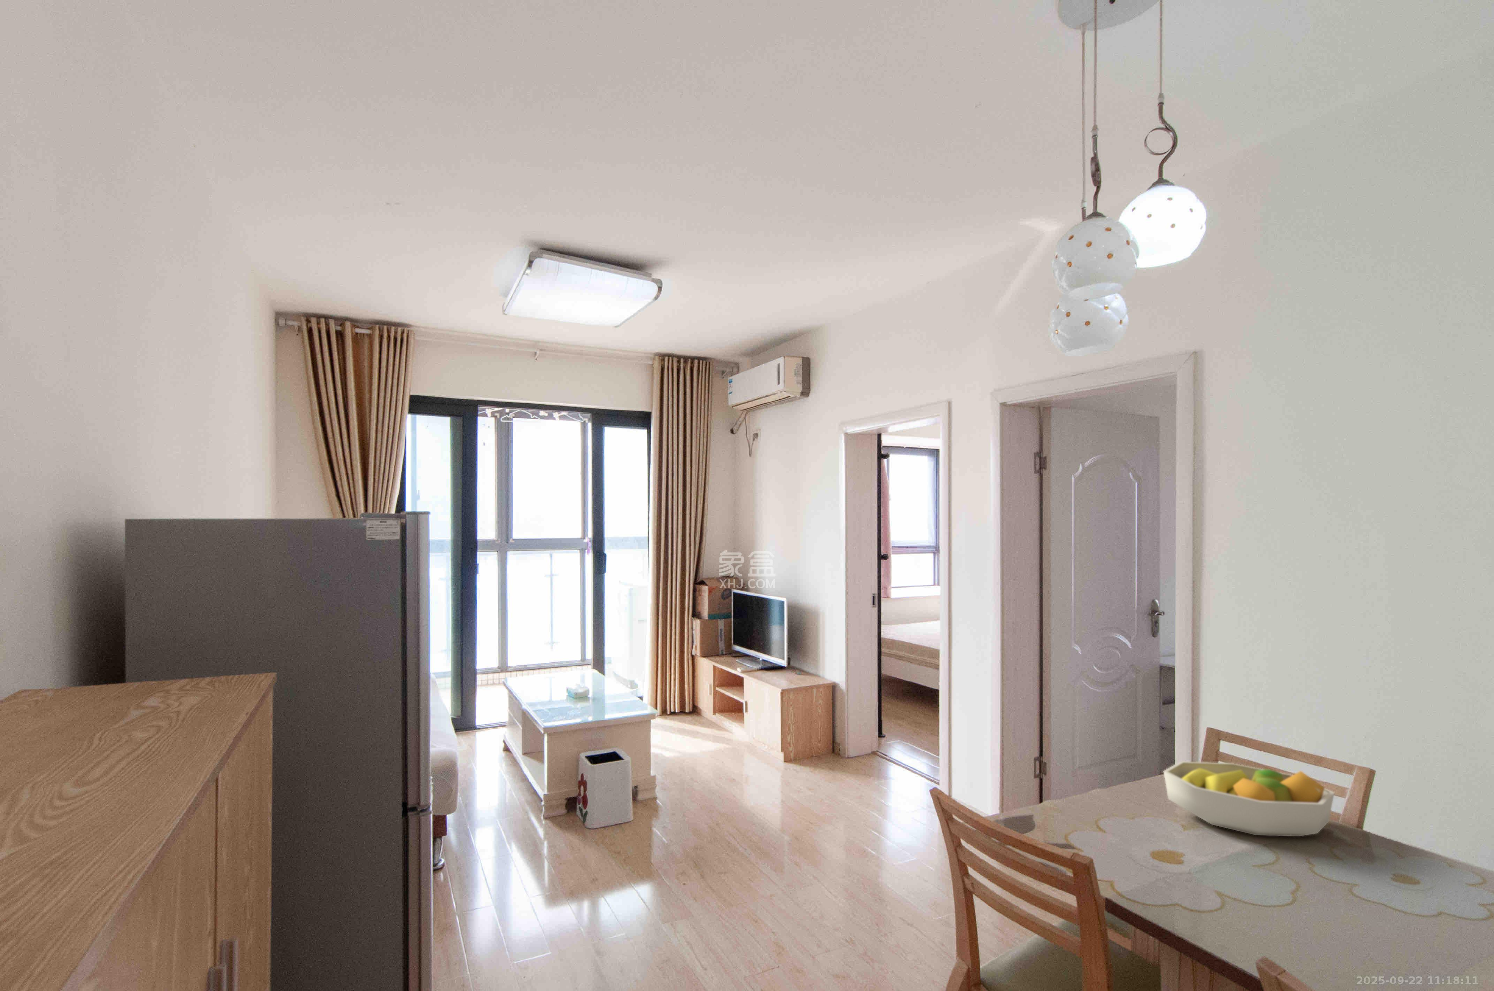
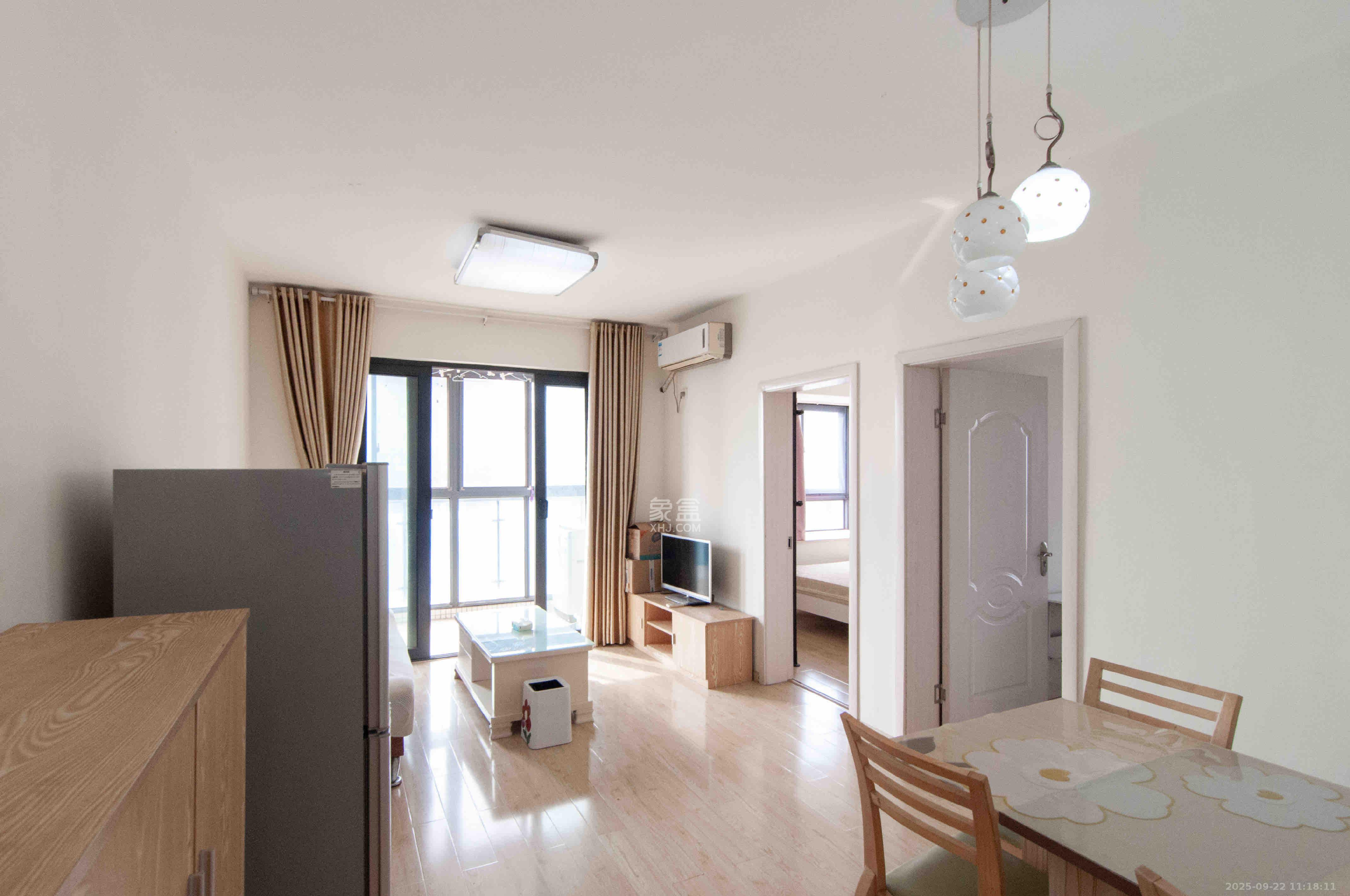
- fruit bowl [1163,761,1335,837]
